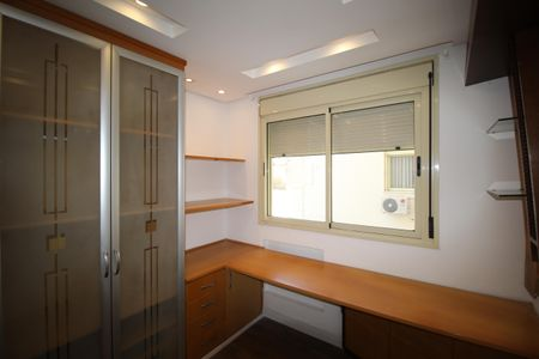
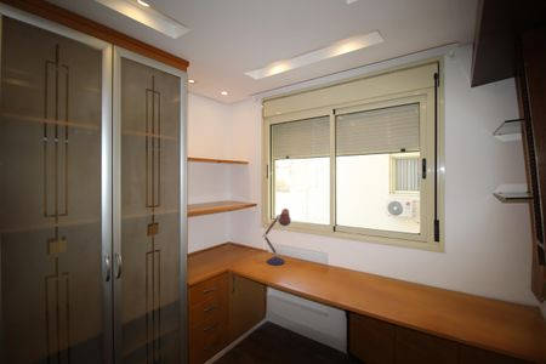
+ desk lamp [261,207,292,266]
